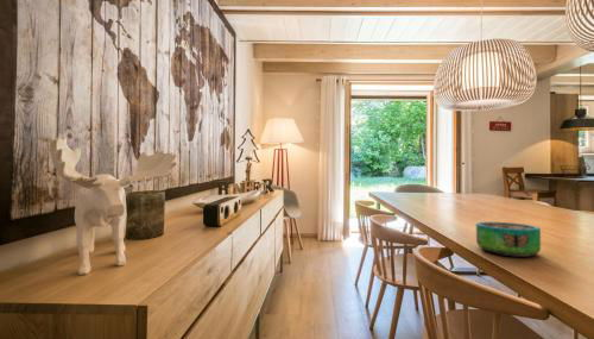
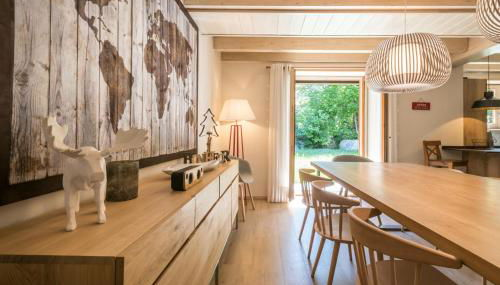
- decorative bowl [475,221,542,258]
